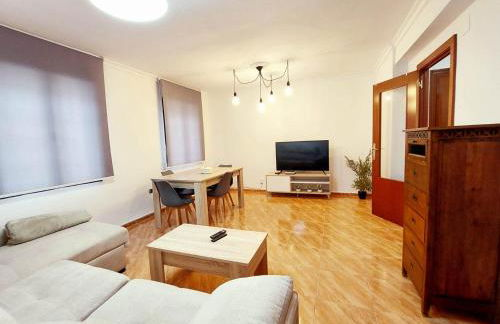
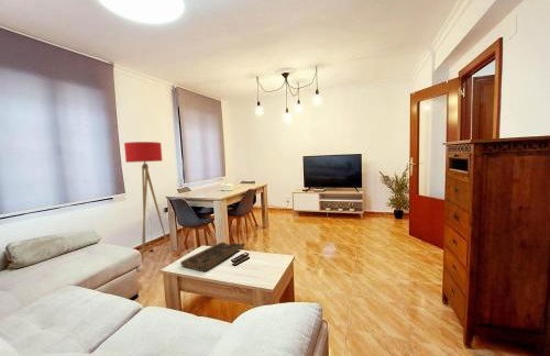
+ floor lamp [123,141,170,262]
+ decorative tray [179,241,246,272]
